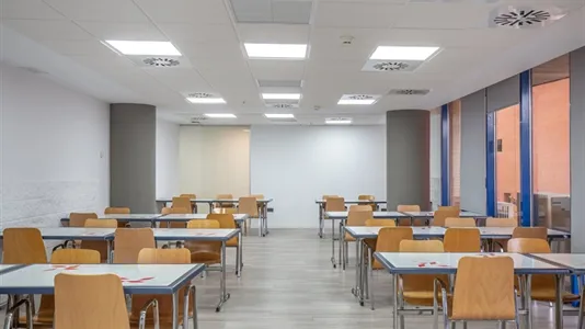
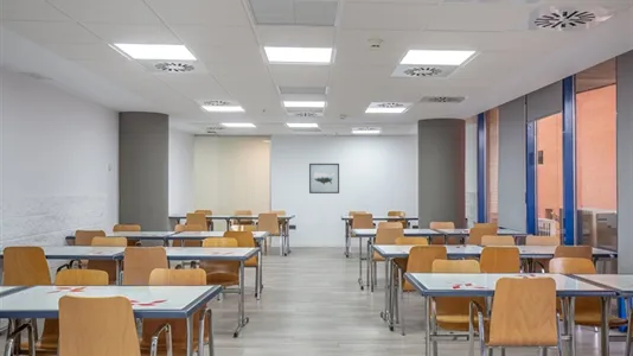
+ wall art [308,163,340,195]
